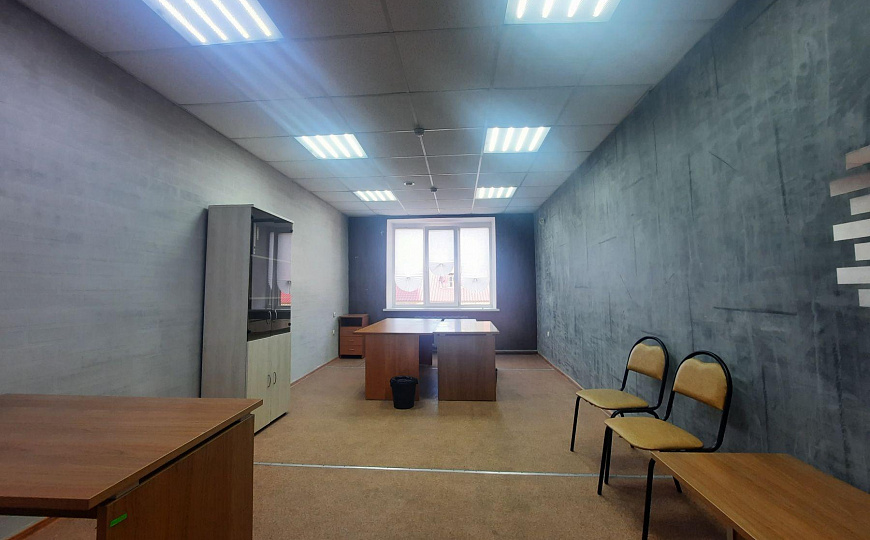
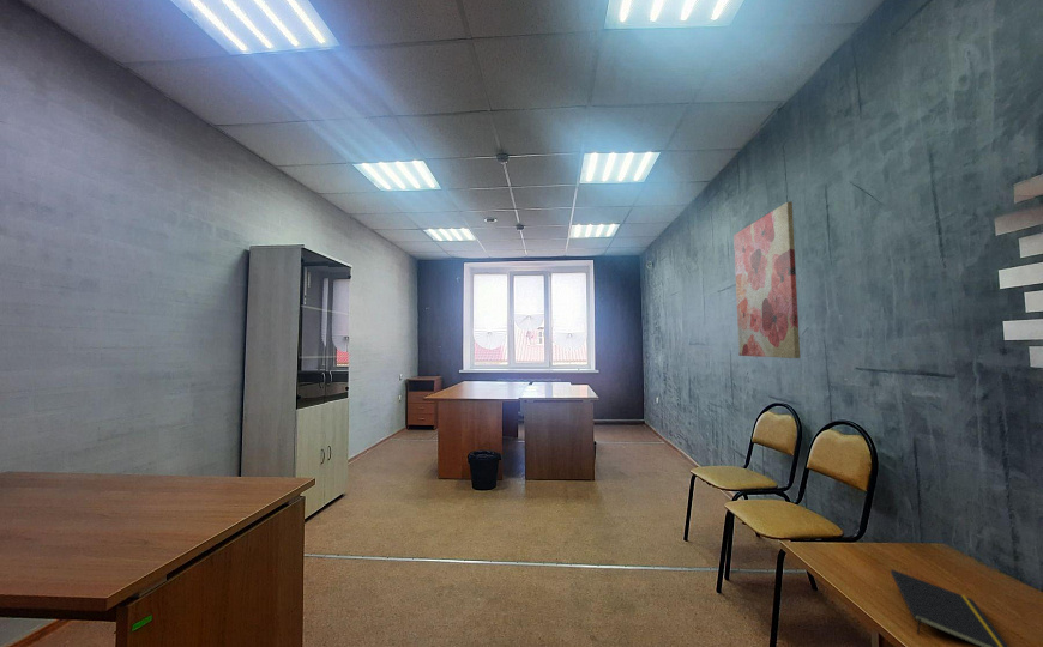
+ notepad [890,568,1009,647]
+ wall art [732,200,801,359]
